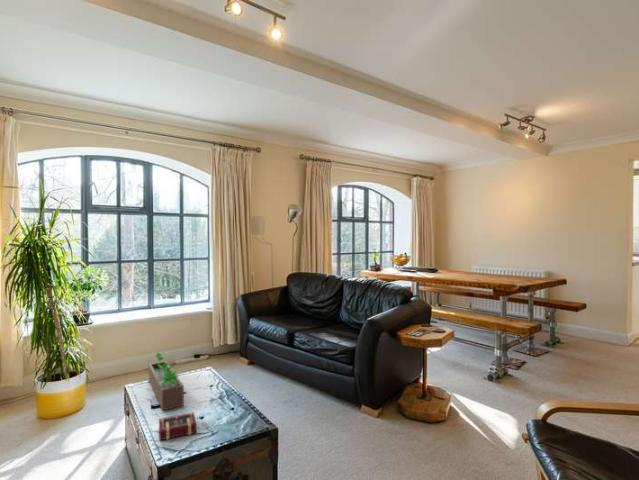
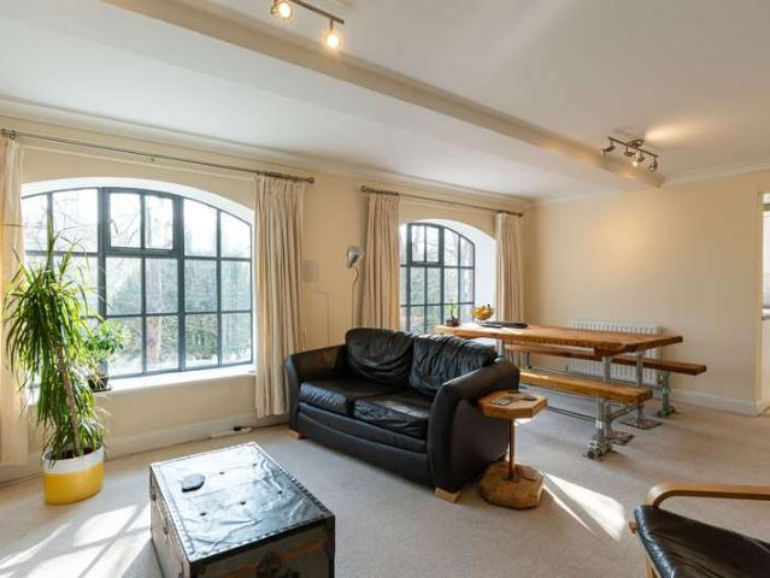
- book [158,411,197,442]
- succulent planter [147,352,185,412]
